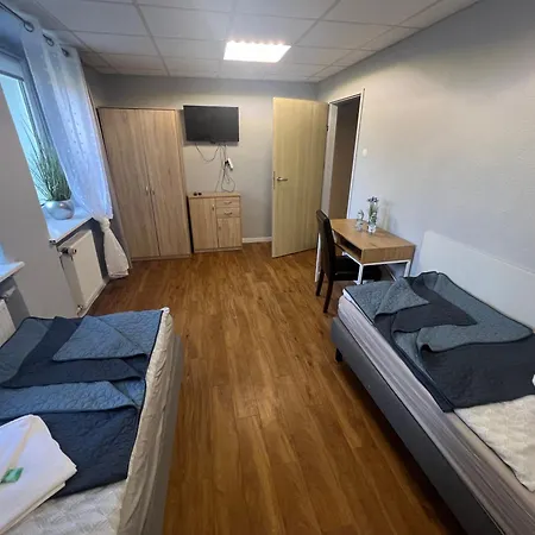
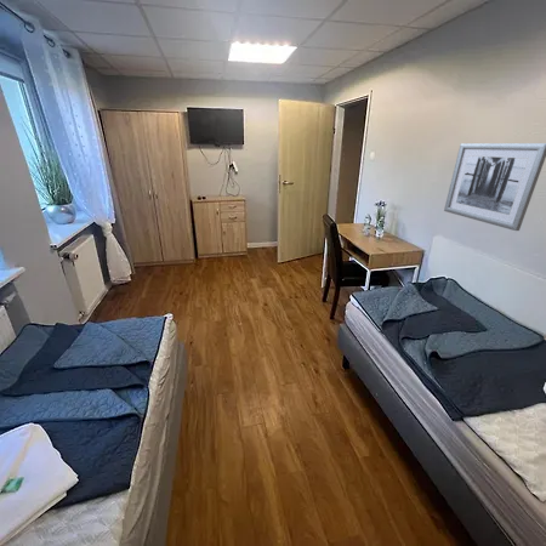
+ wall art [443,142,546,232]
